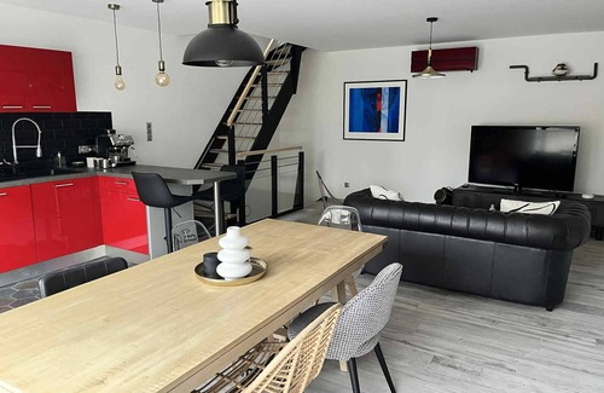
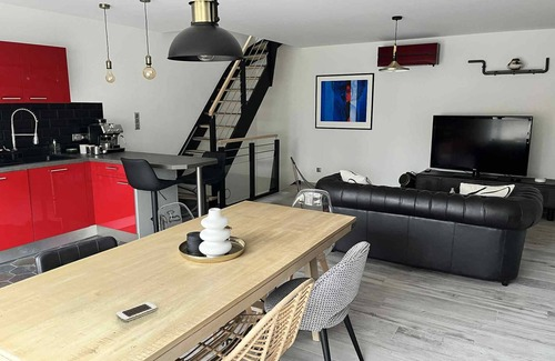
+ smartphone [115,301,158,322]
